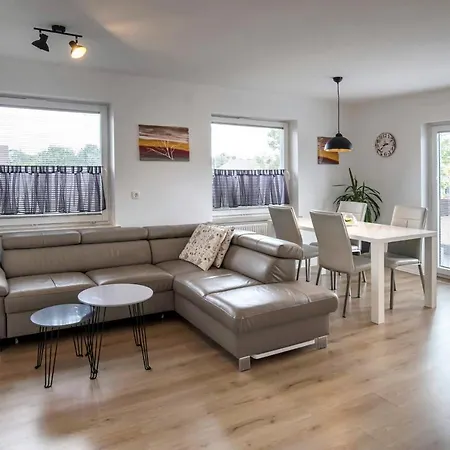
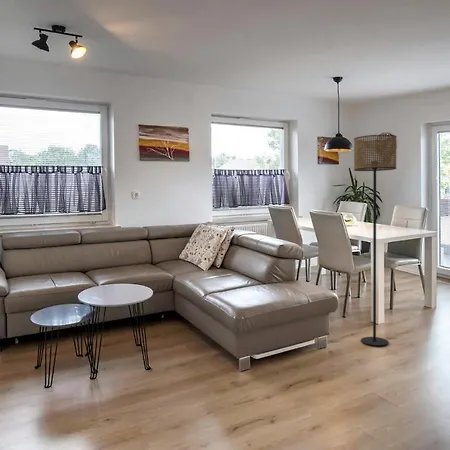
+ floor lamp [353,134,398,347]
